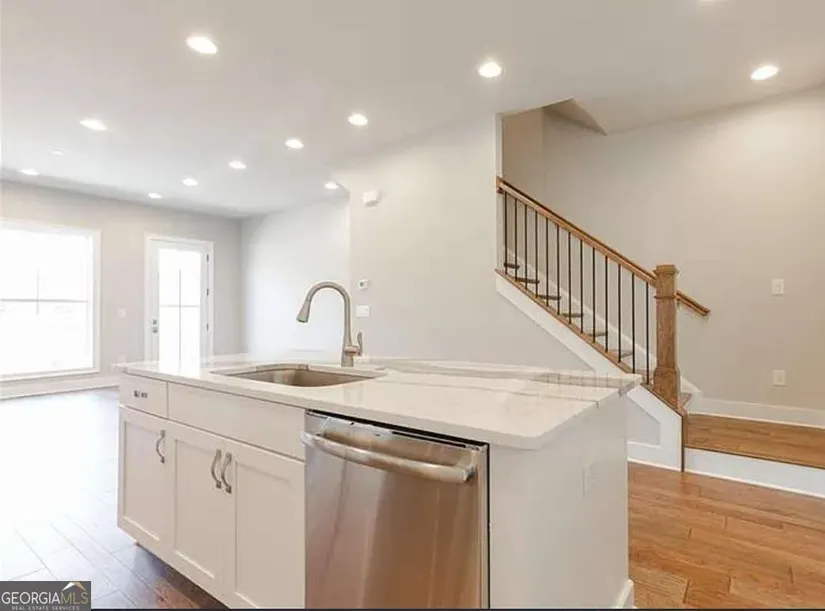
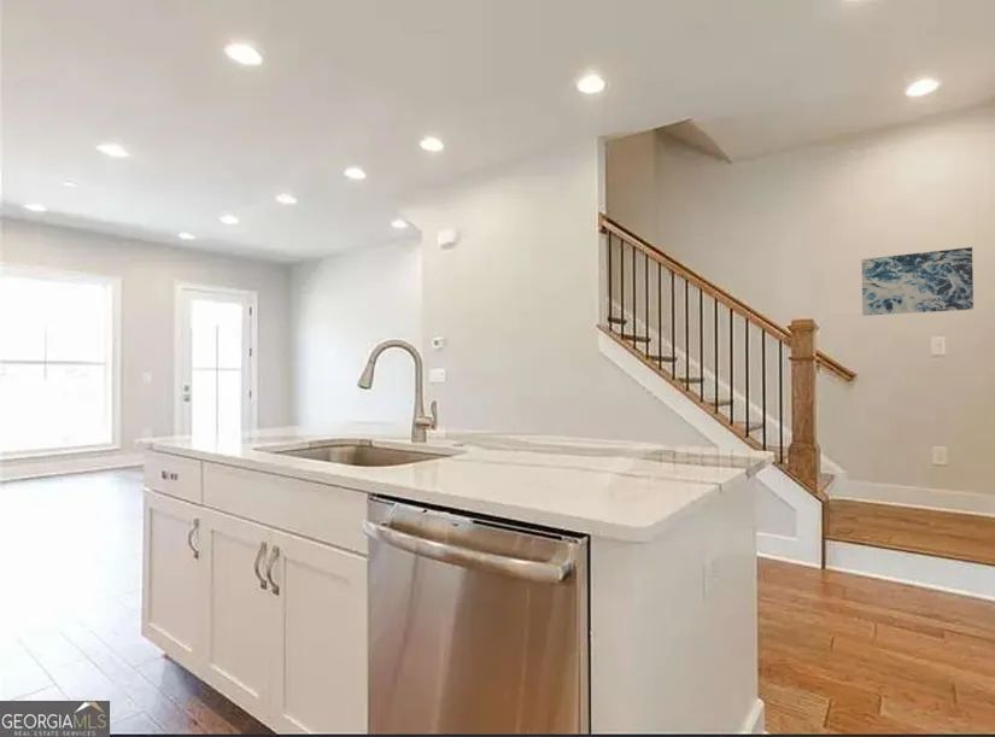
+ wall art [861,246,974,317]
